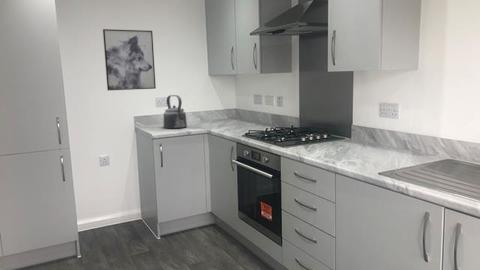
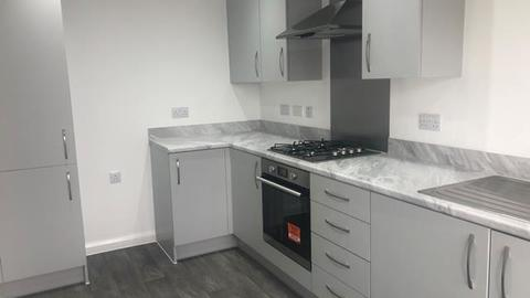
- kettle [163,94,188,129]
- wall art [102,28,157,91]
